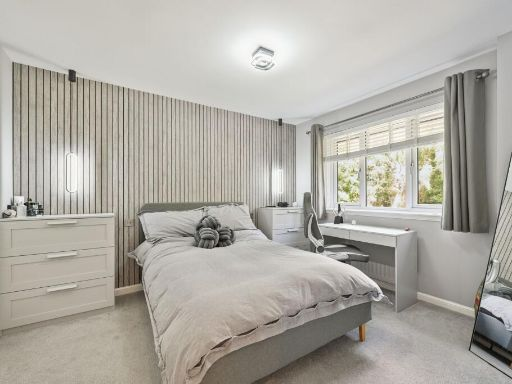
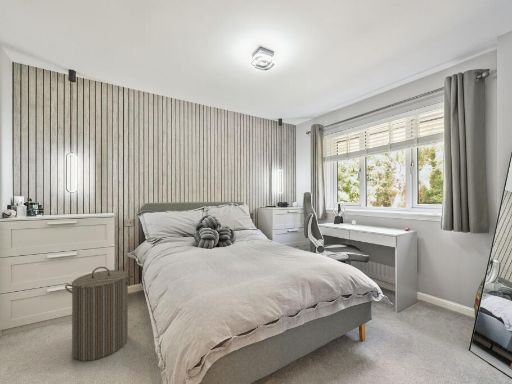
+ laundry hamper [64,266,135,362]
